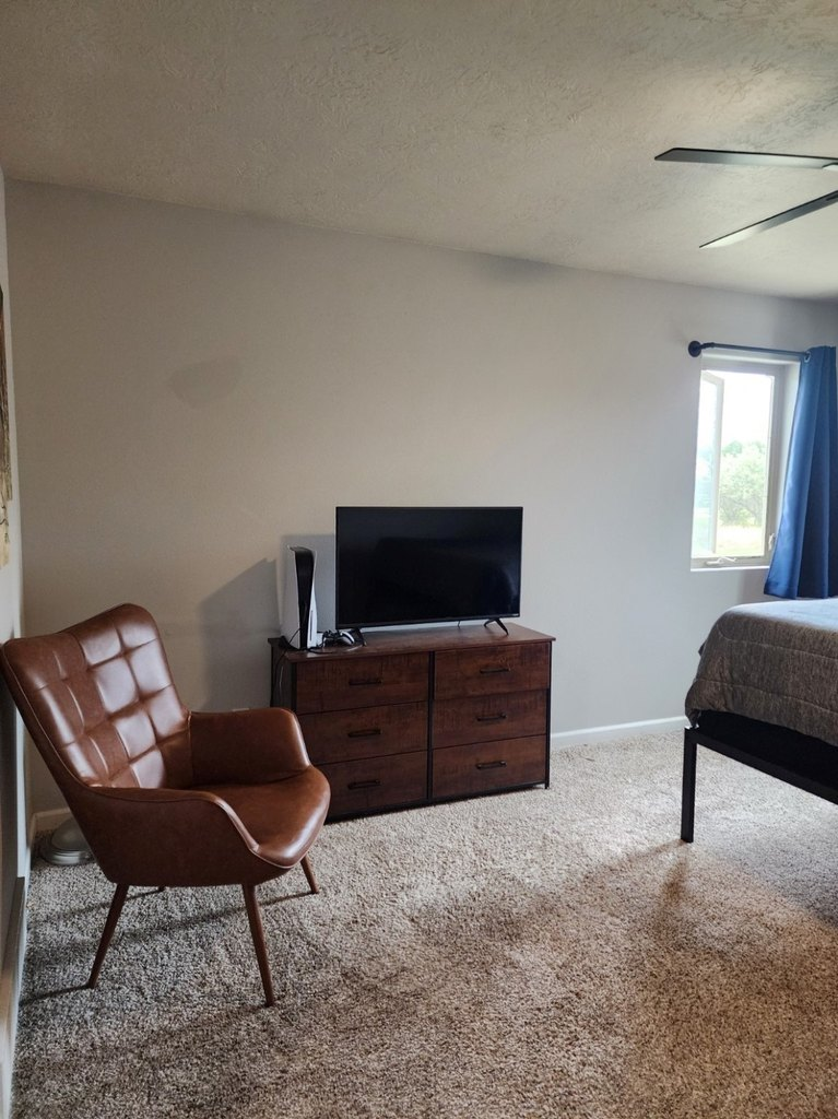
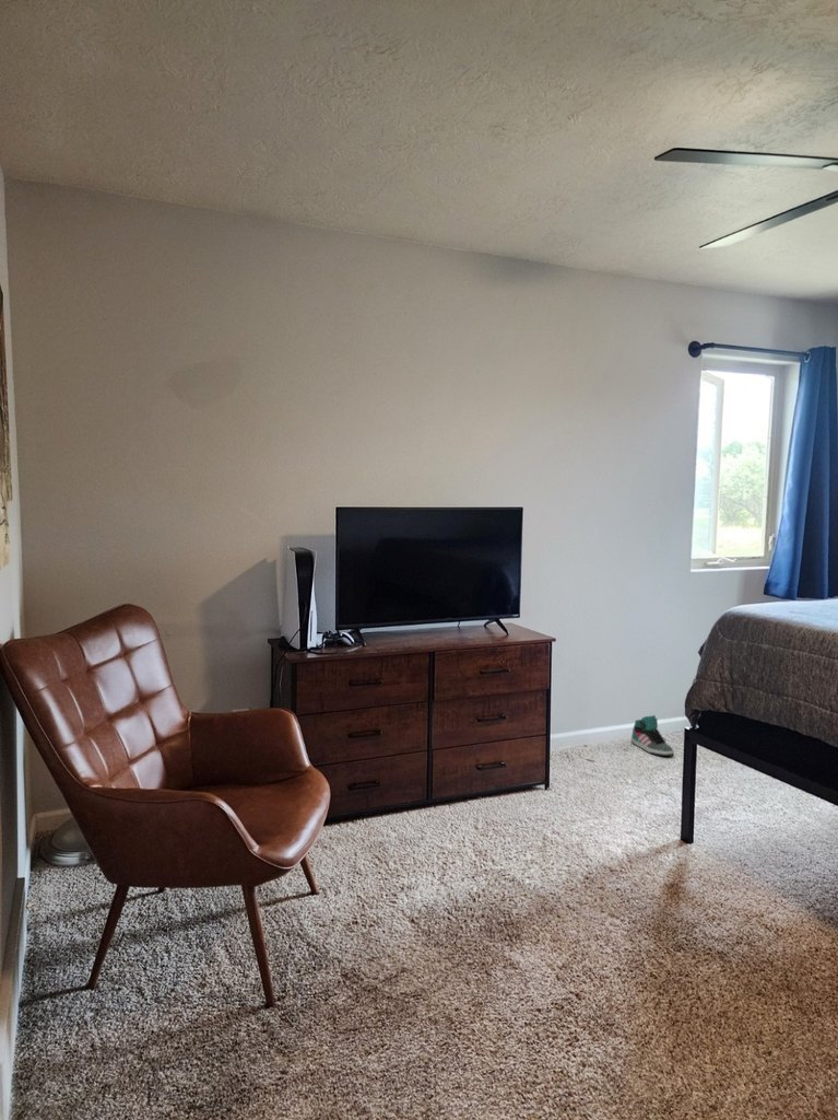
+ sneaker [630,714,675,757]
